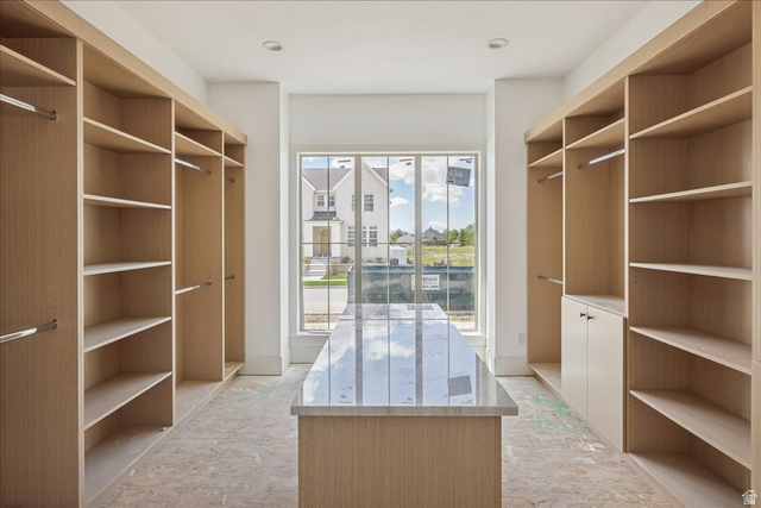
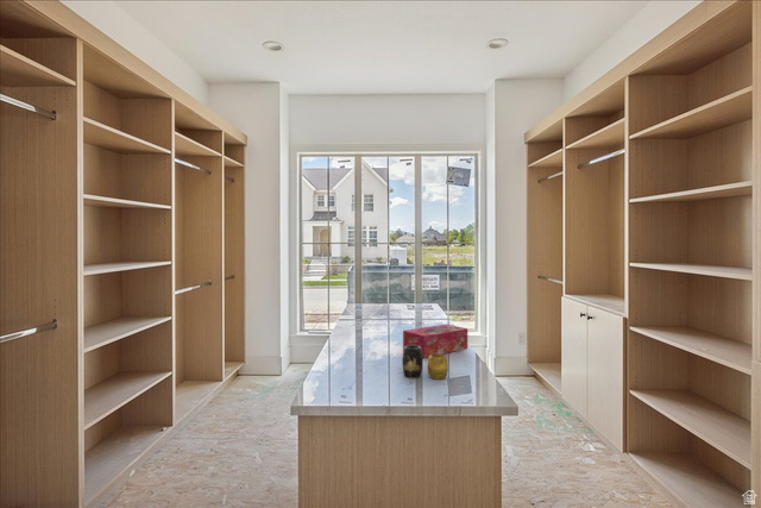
+ vase [402,345,449,381]
+ tissue box [402,324,468,359]
